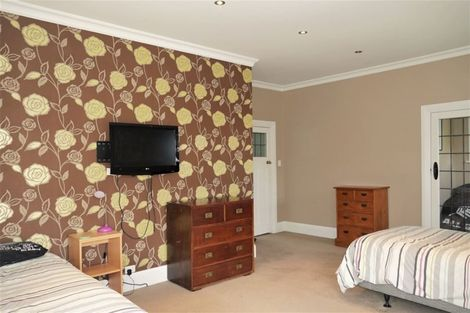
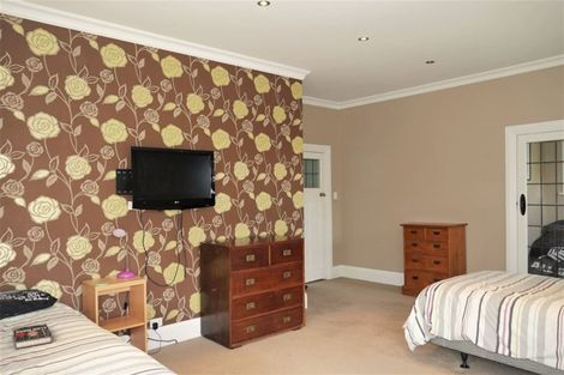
+ book [11,322,53,350]
